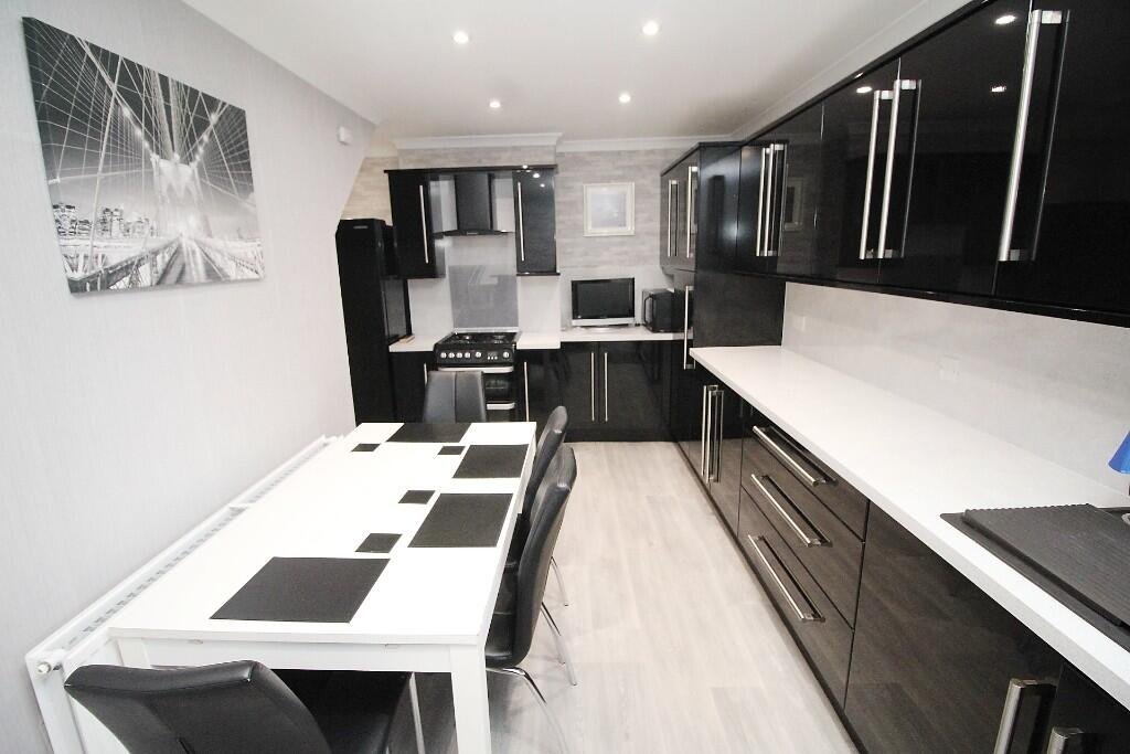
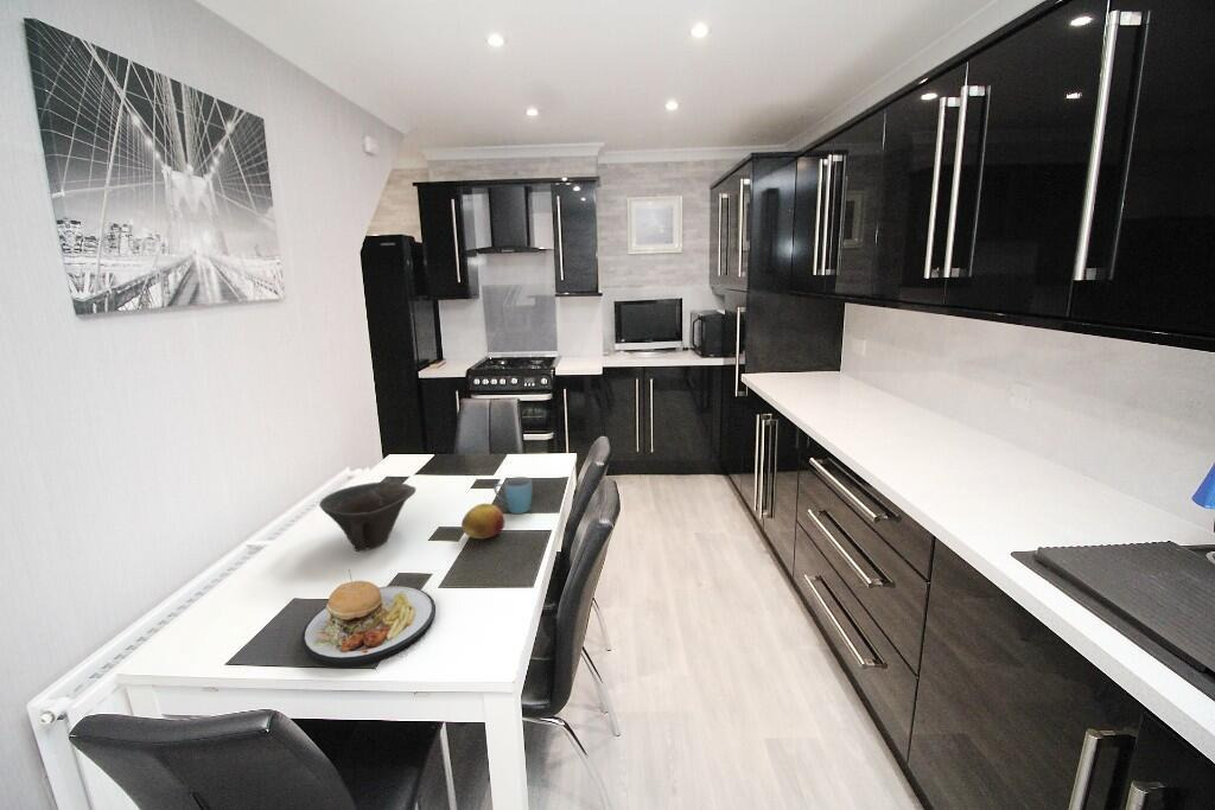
+ mug [492,476,534,515]
+ plate [300,568,437,669]
+ fruit [460,503,507,540]
+ bowl [318,480,416,553]
